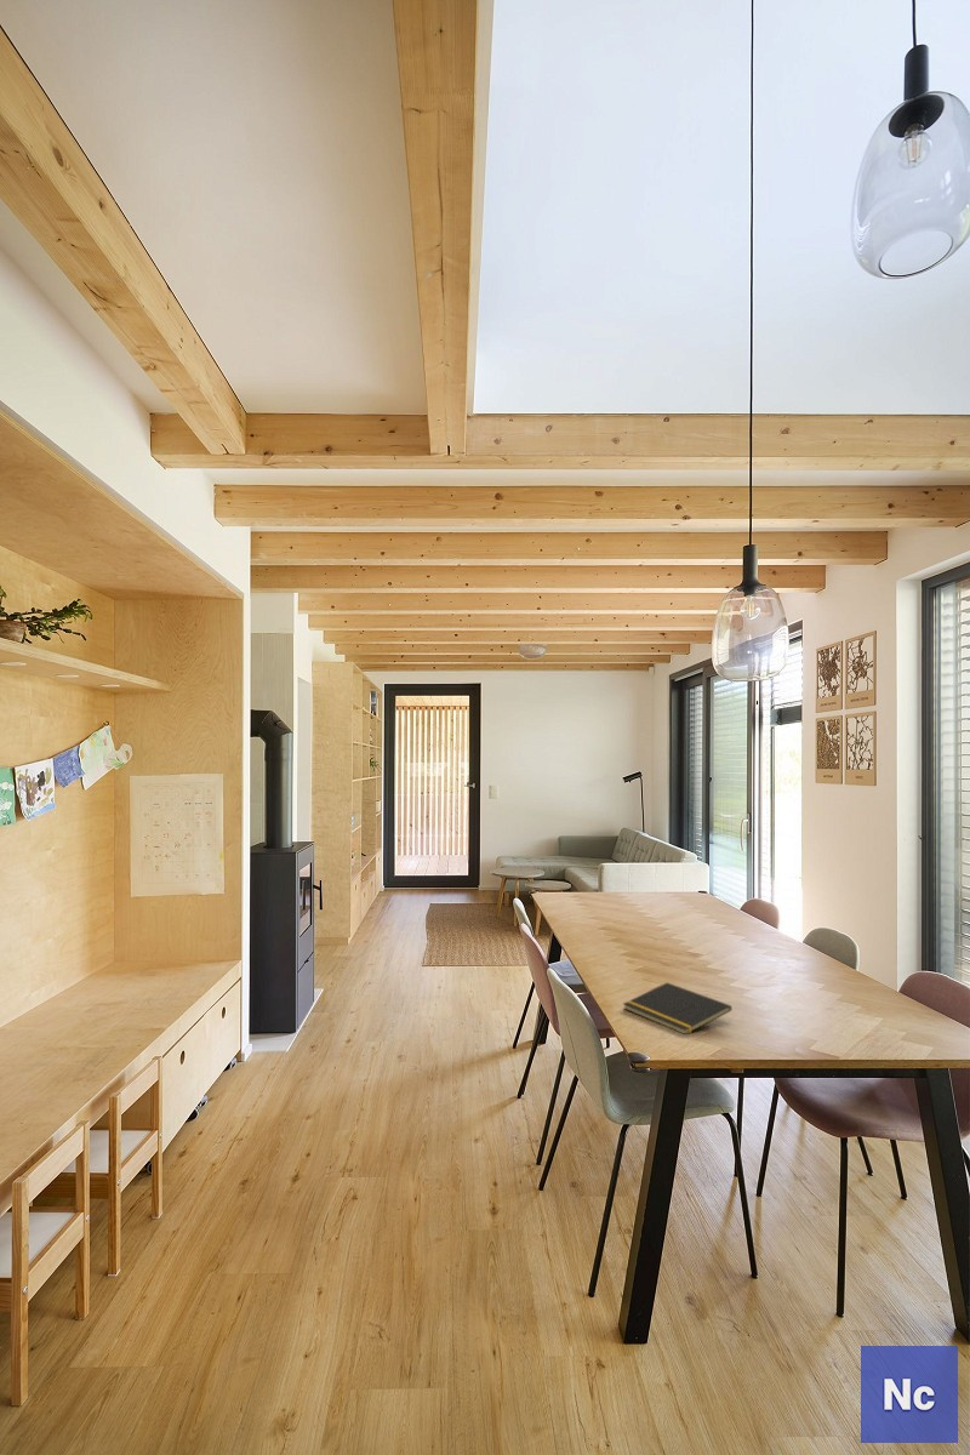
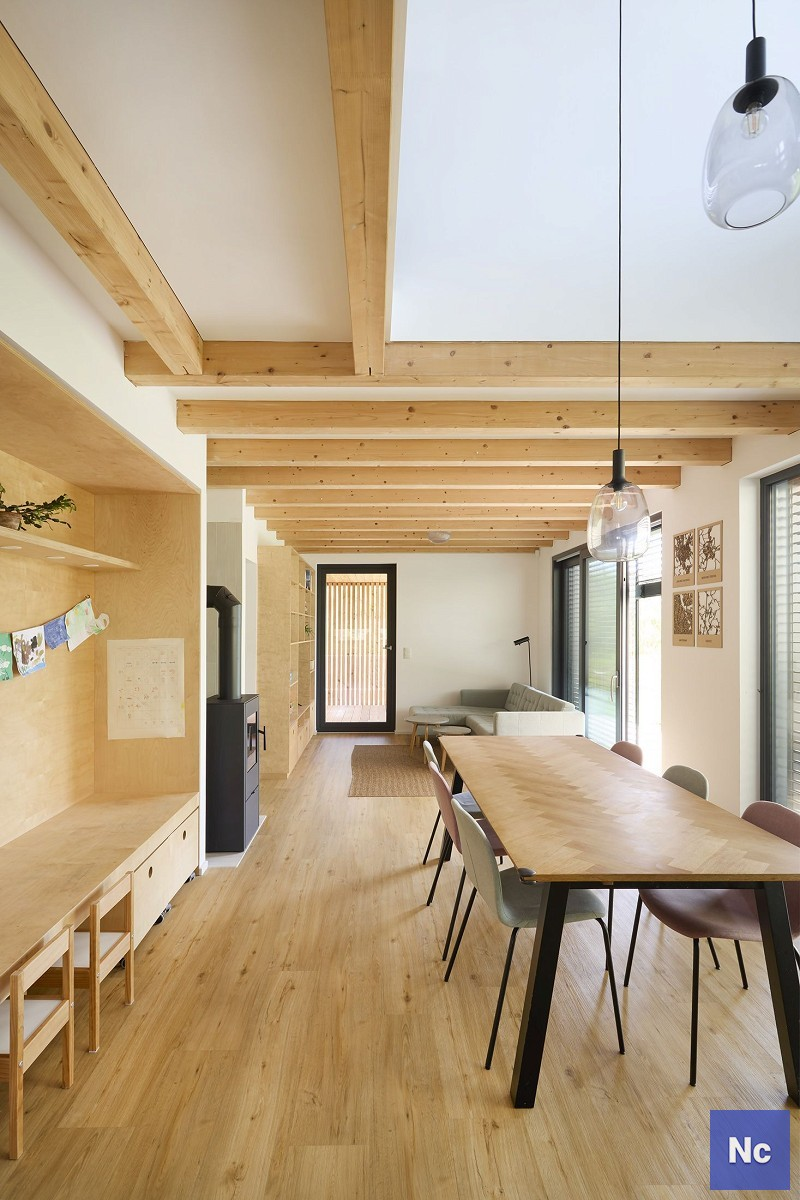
- notepad [622,981,732,1035]
